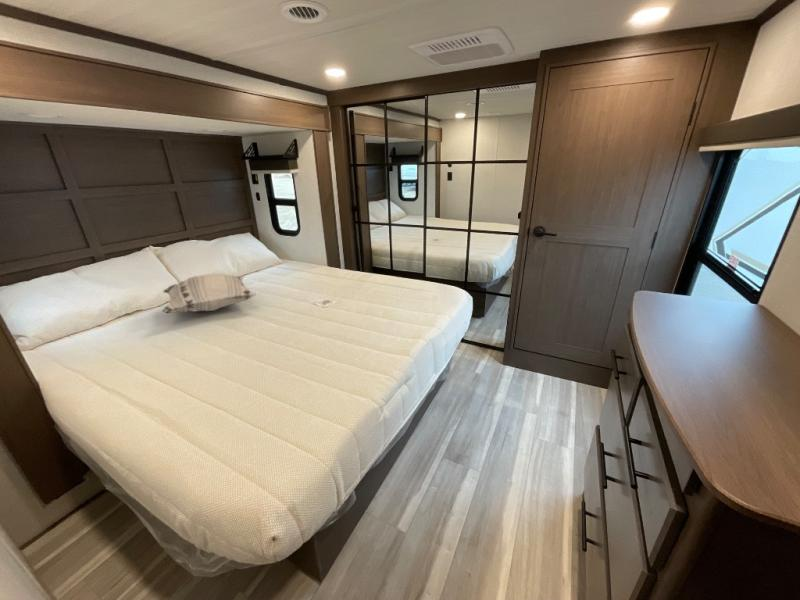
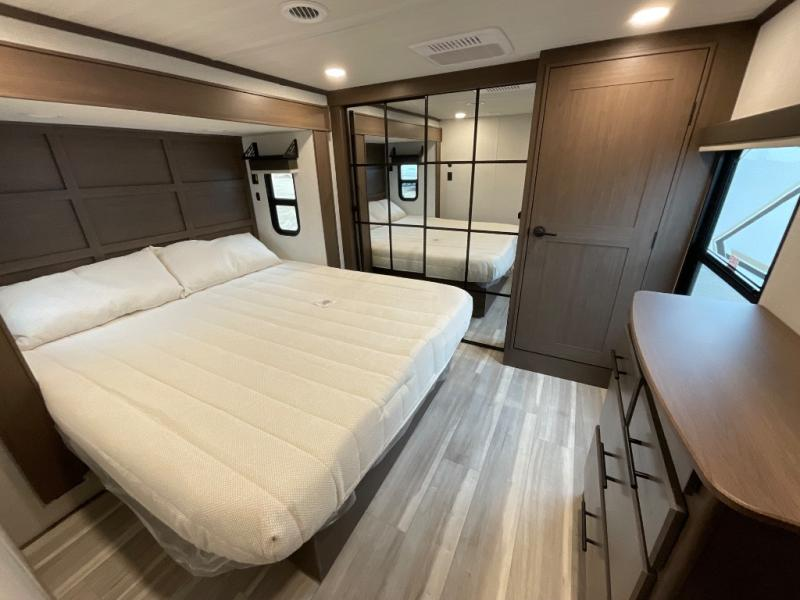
- decorative pillow [161,273,258,314]
